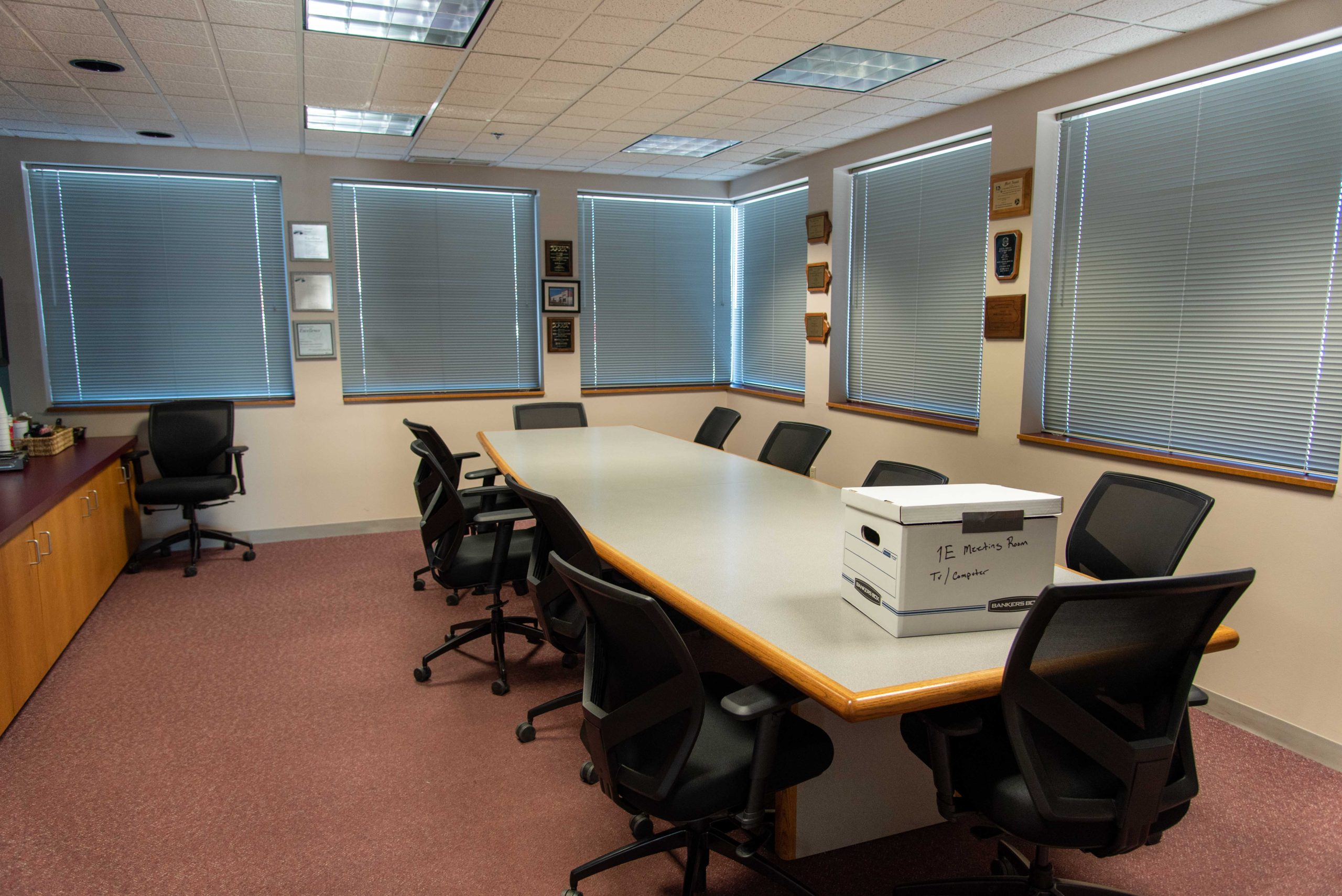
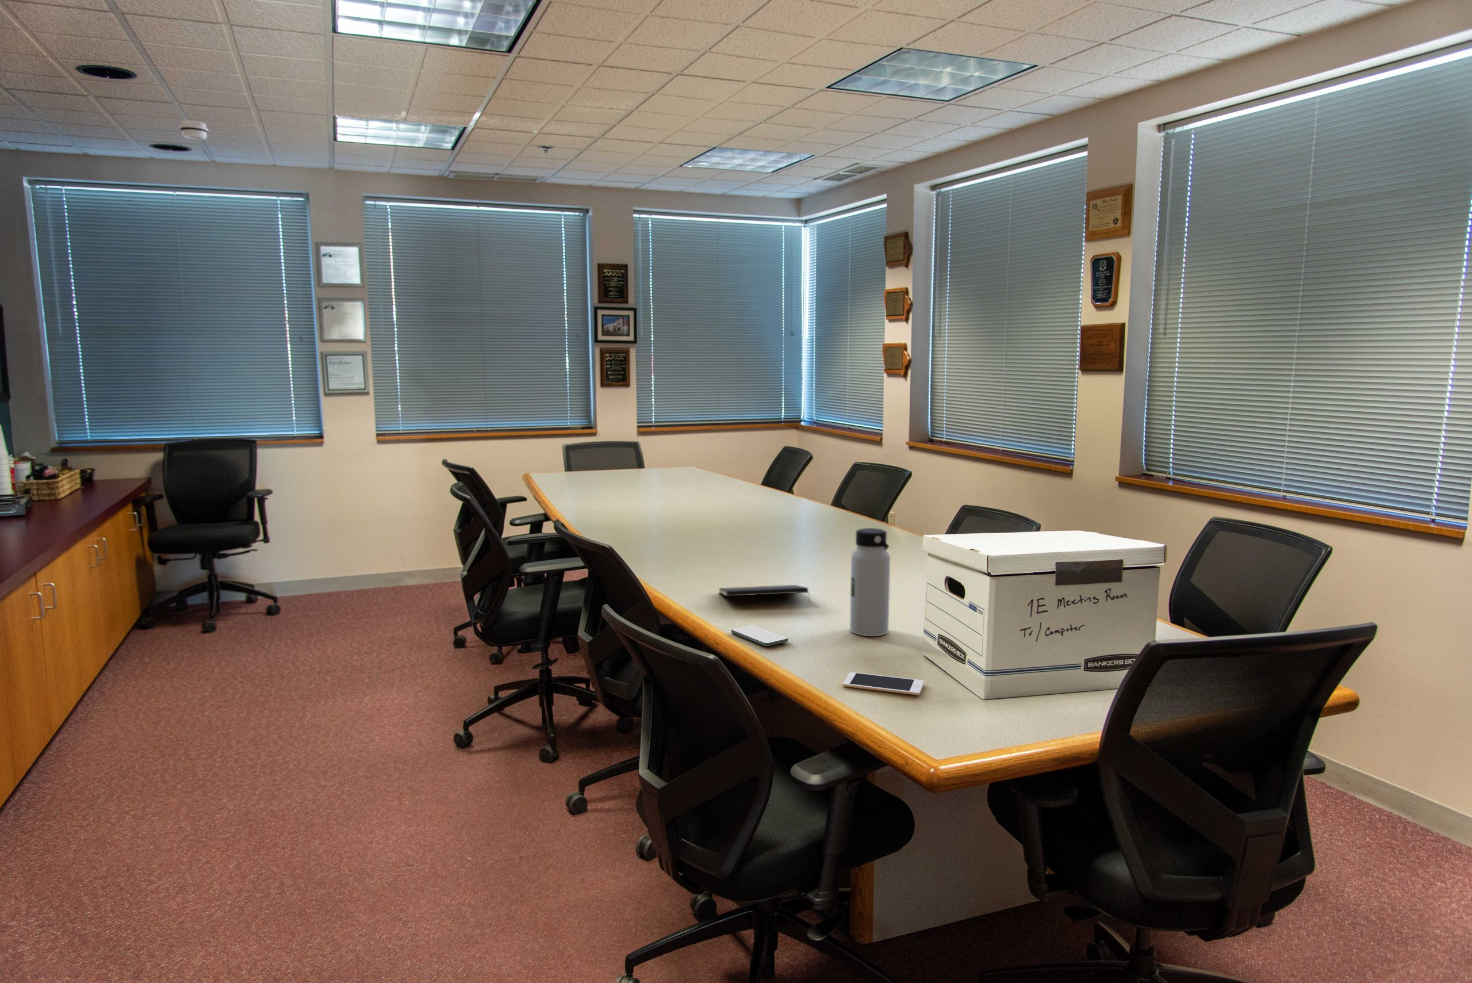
+ smartphone [731,624,789,647]
+ cell phone [842,671,925,696]
+ smoke detector [179,120,208,140]
+ notepad [718,585,811,603]
+ water bottle [849,528,891,636]
